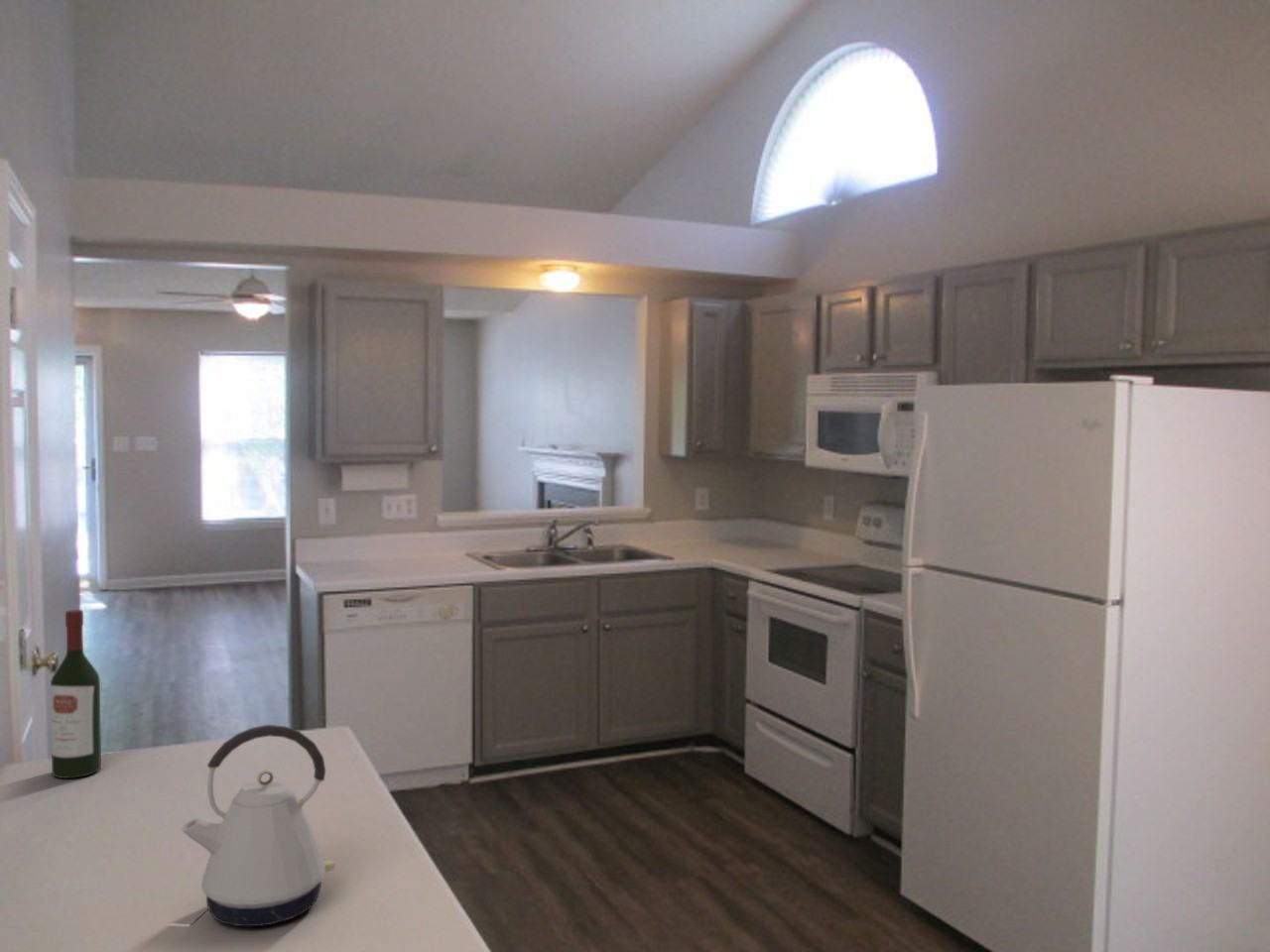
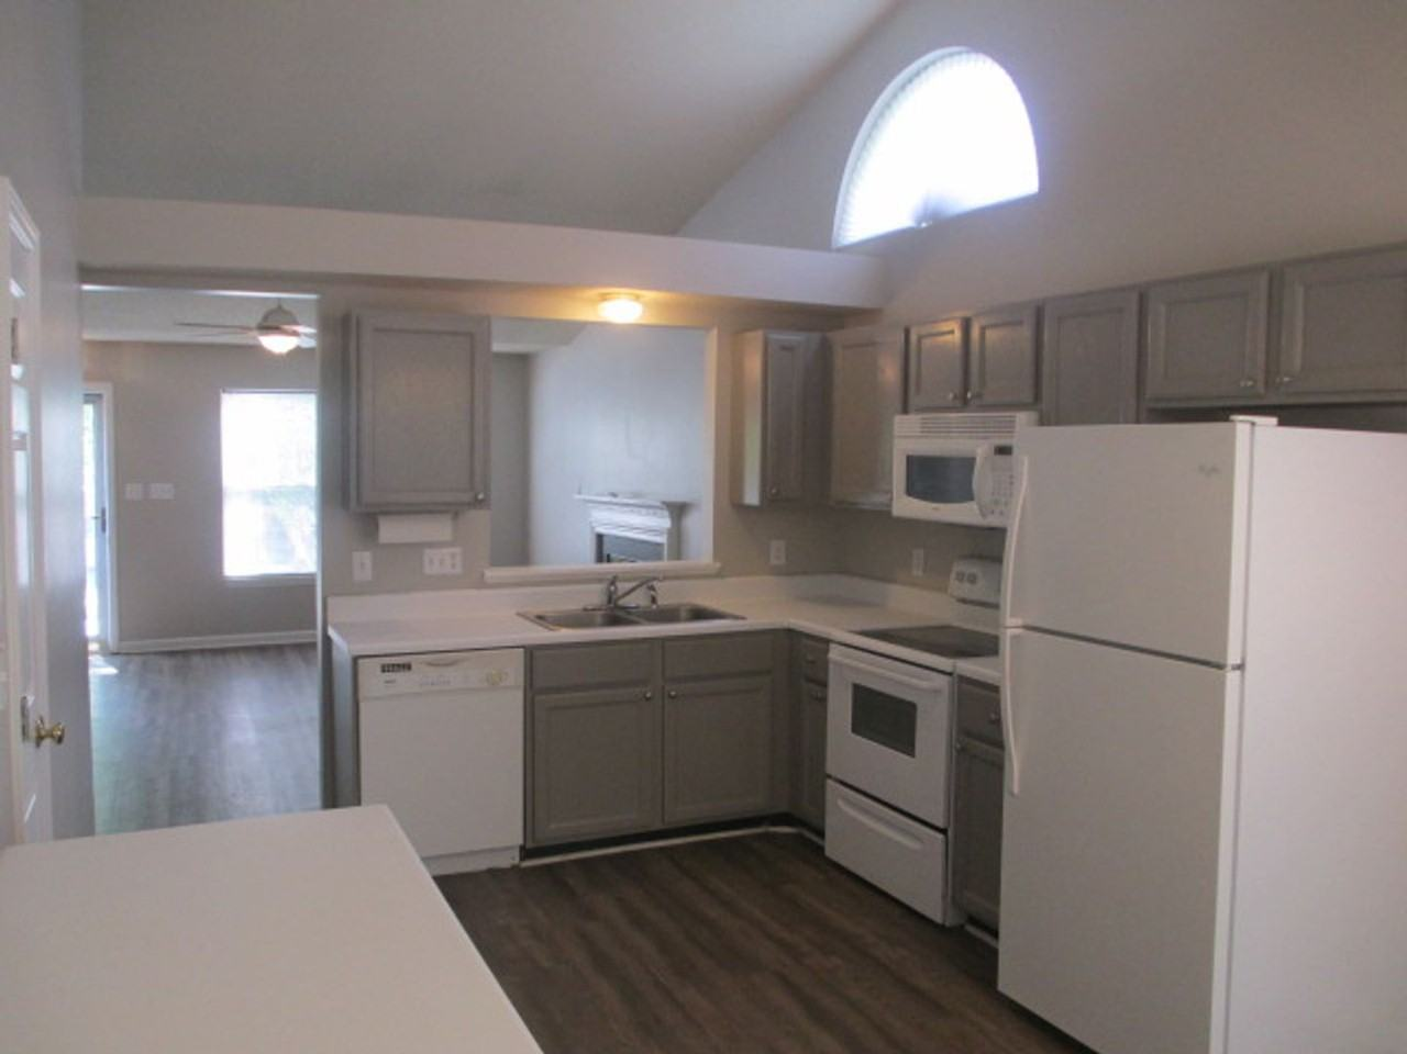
- kettle [181,724,335,927]
- wine bottle [50,609,102,779]
